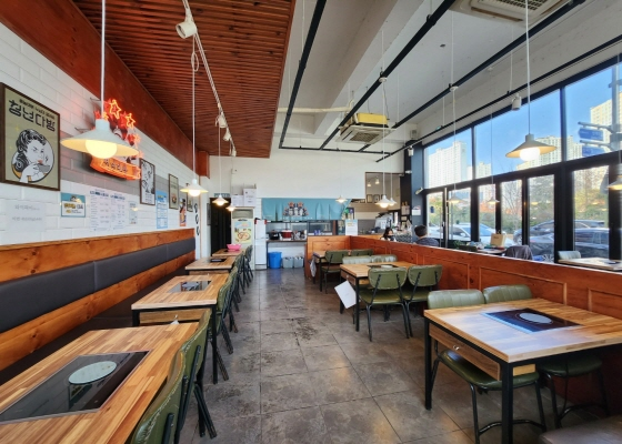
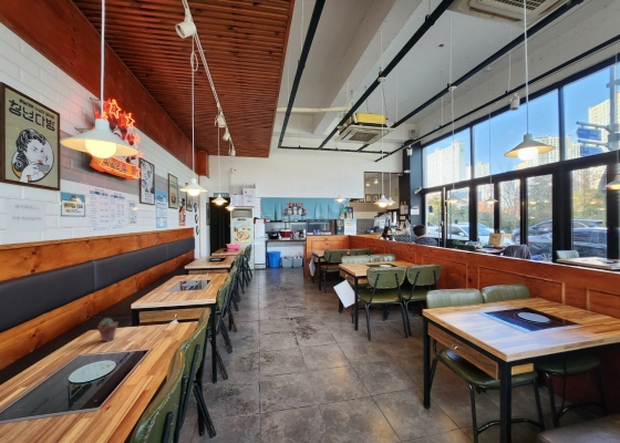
+ potted succulent [96,317,118,342]
